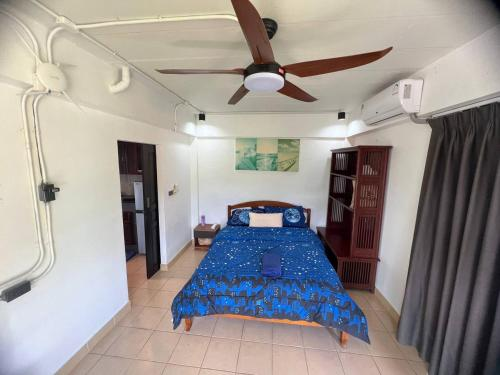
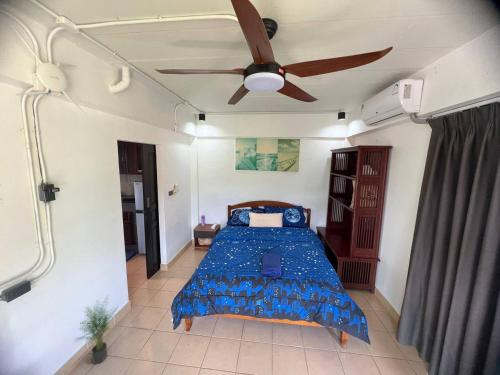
+ potted plant [72,295,119,365]
